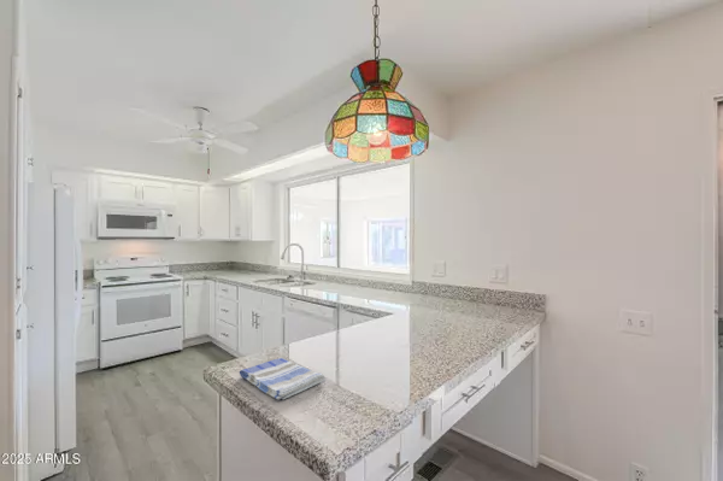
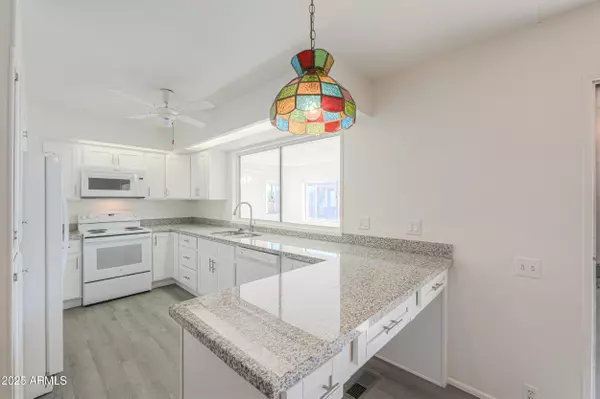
- dish towel [239,357,325,400]
